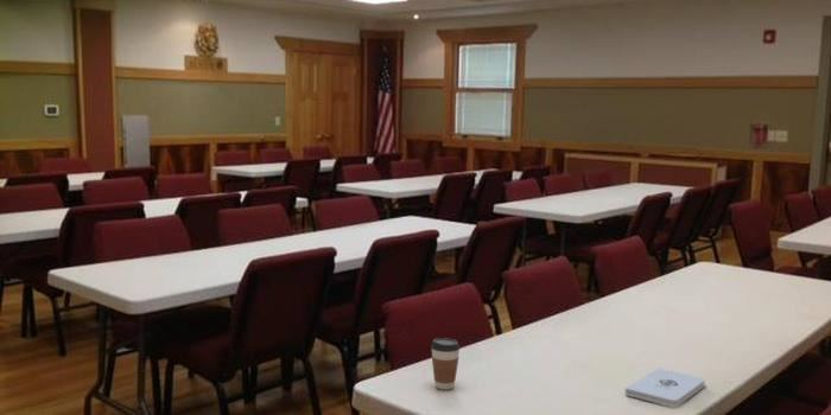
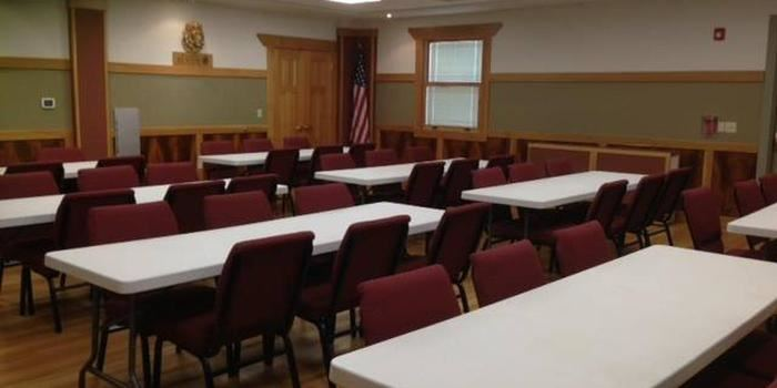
- coffee cup [430,337,461,391]
- notepad [624,366,706,408]
